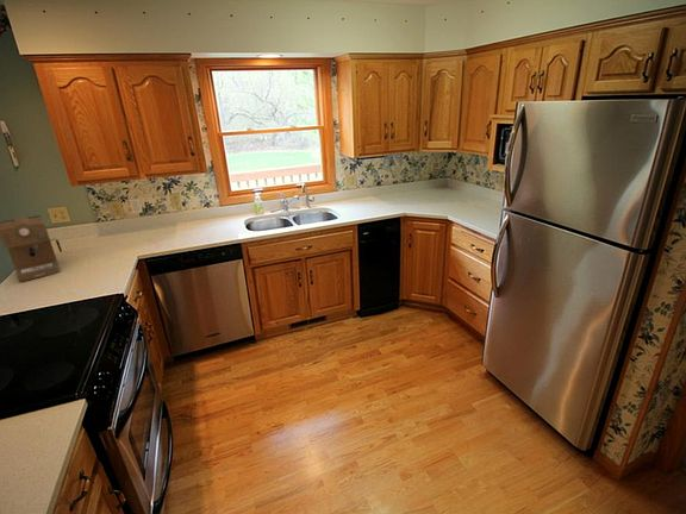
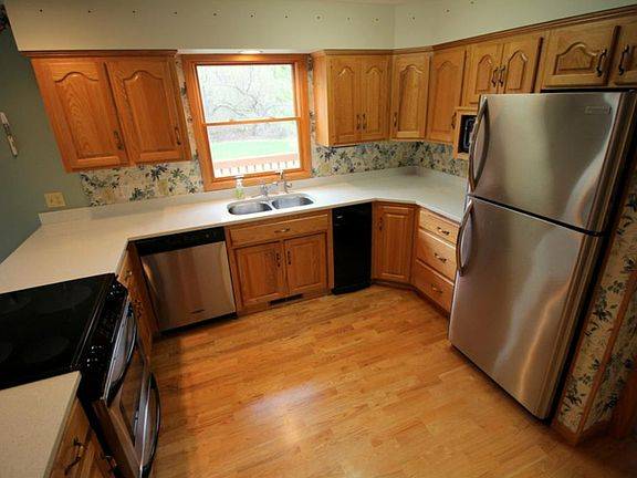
- coffee maker [0,213,63,283]
